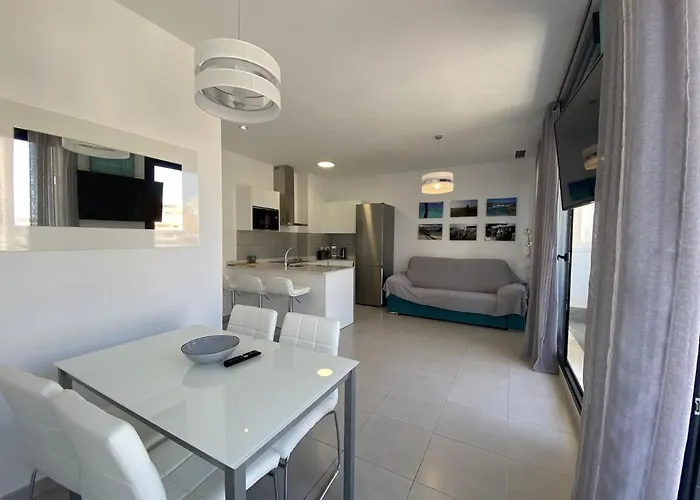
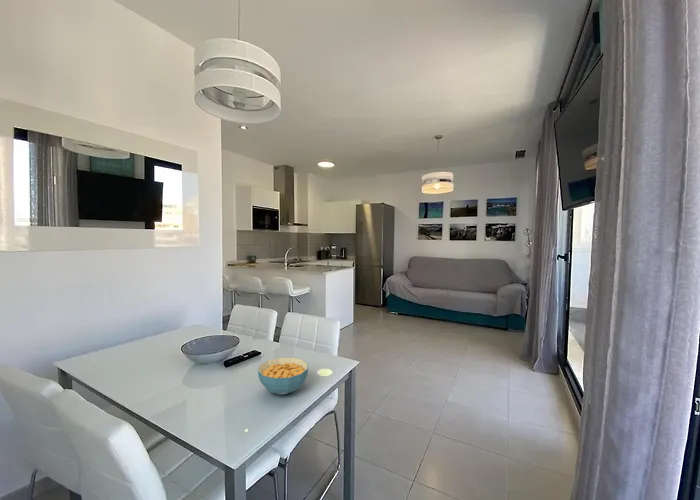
+ cereal bowl [257,356,309,396]
